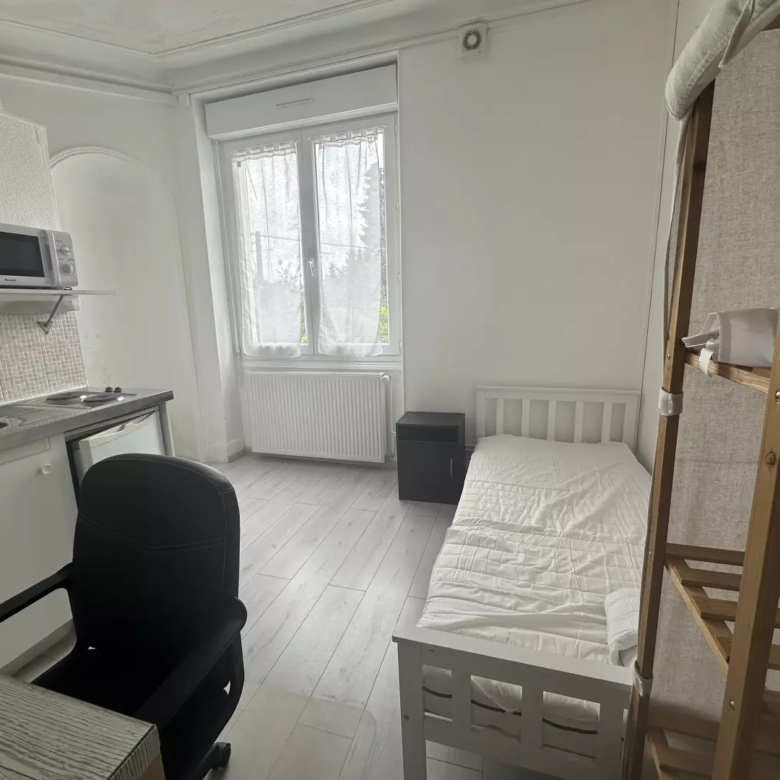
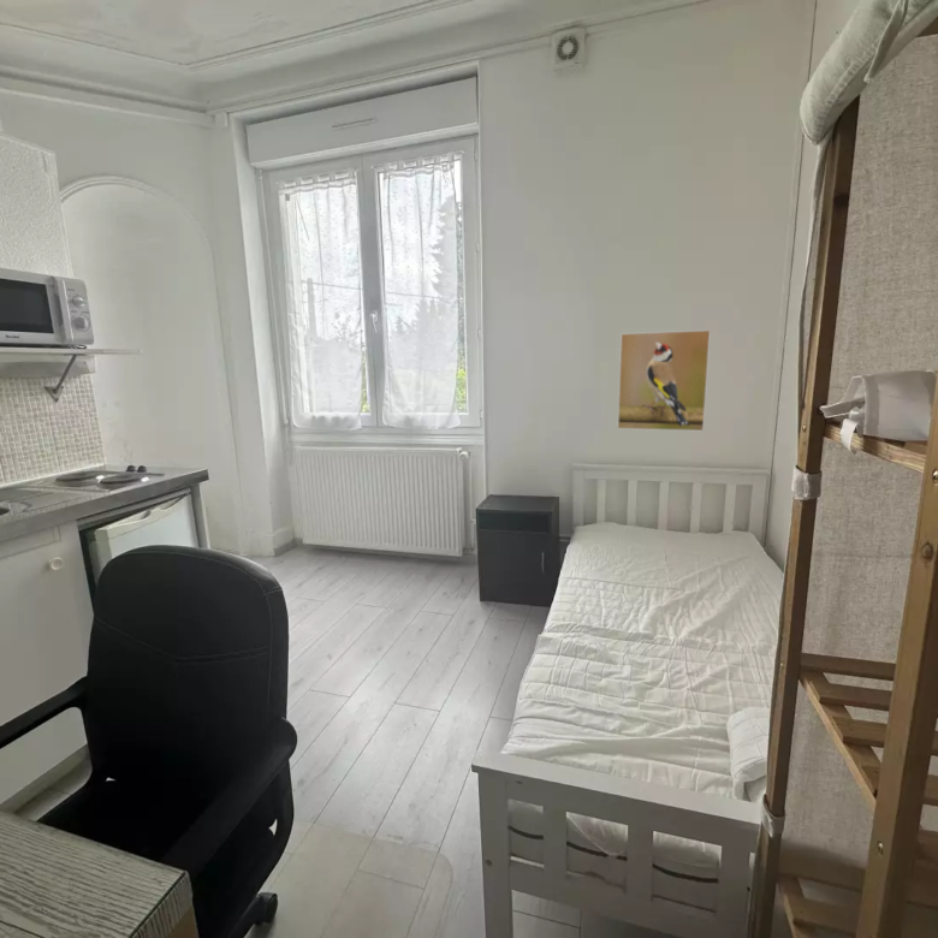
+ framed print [617,328,712,432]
